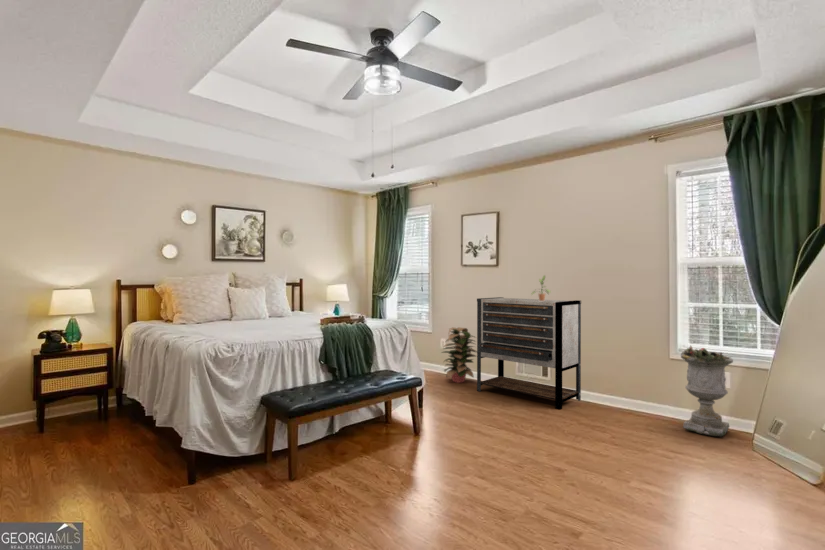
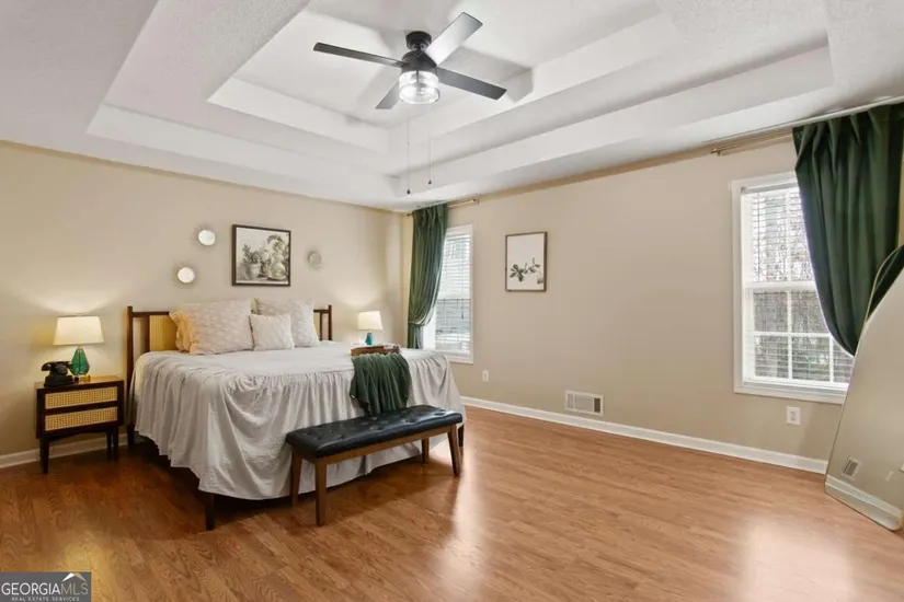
- potted plant [530,274,552,301]
- decorative plant [440,326,477,384]
- dresser [476,296,582,411]
- planter [680,344,734,437]
